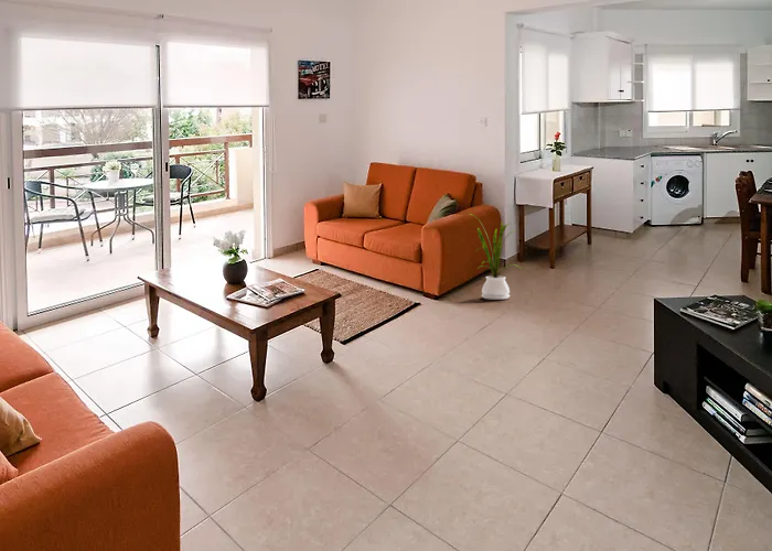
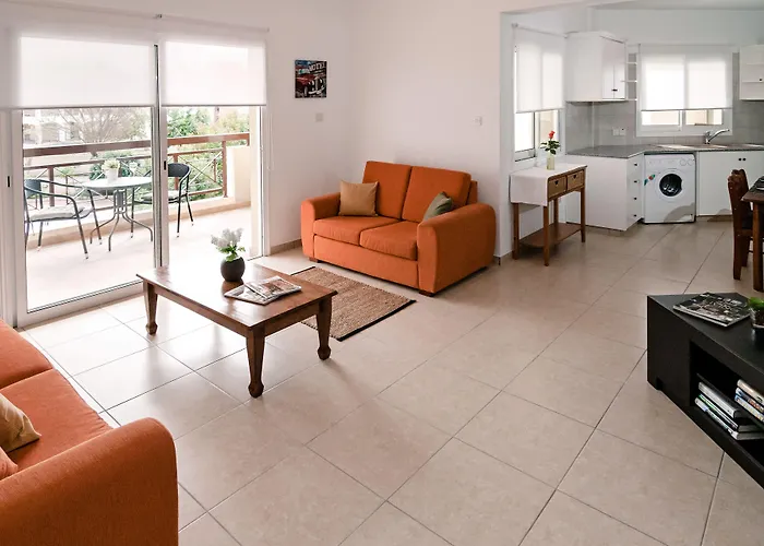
- house plant [465,212,523,301]
